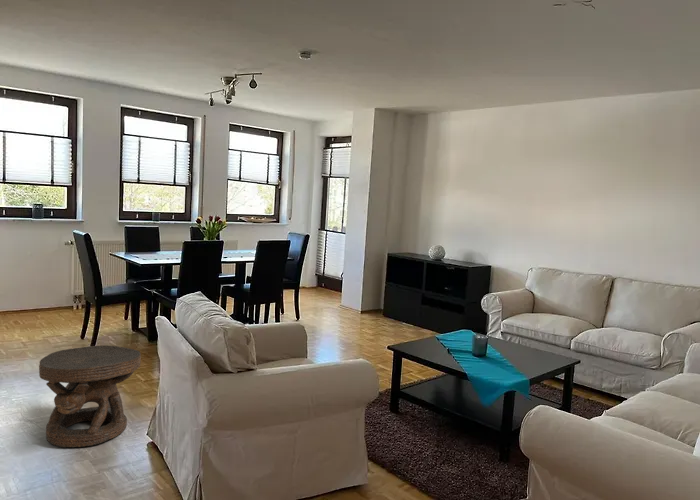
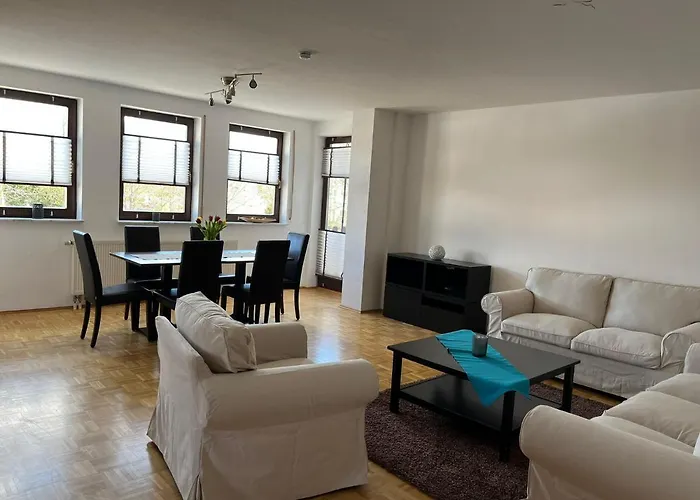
- carved stool [38,345,142,448]
